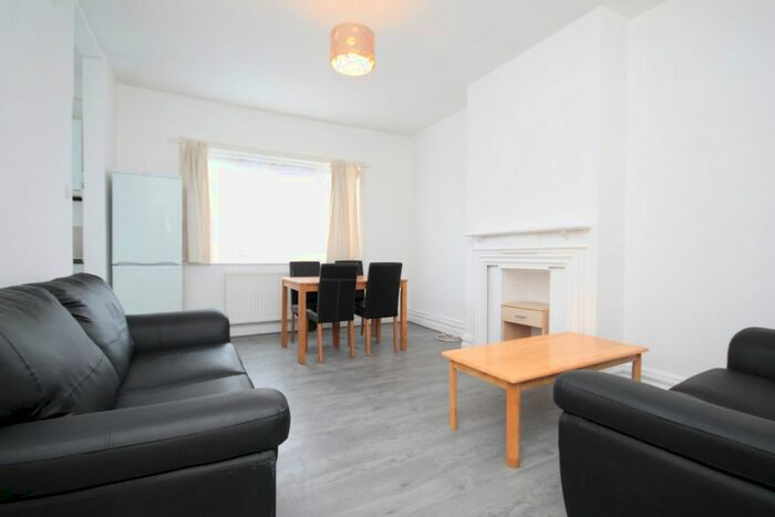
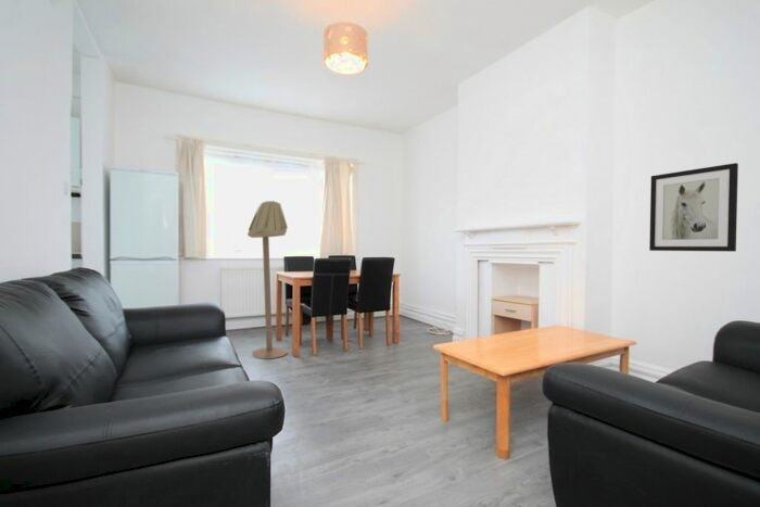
+ floor lamp [246,200,289,359]
+ wall art [648,162,739,253]
